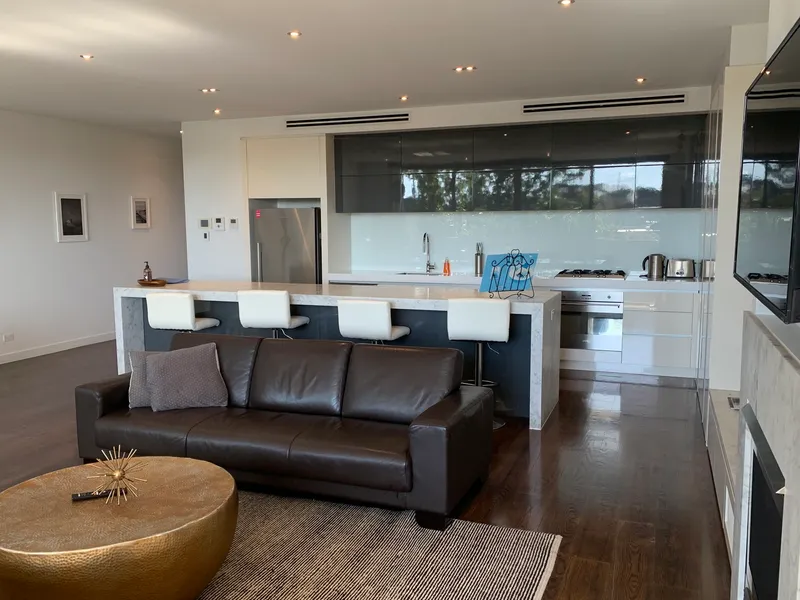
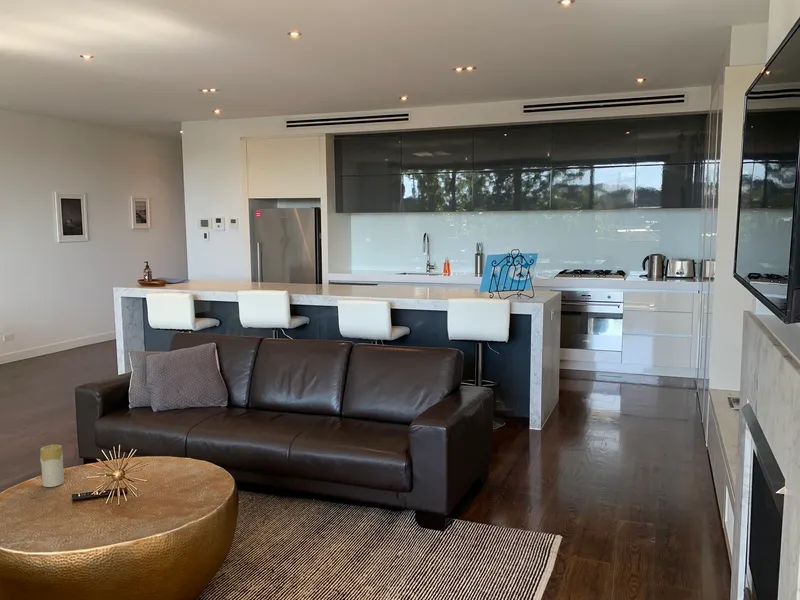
+ candle [39,443,65,488]
